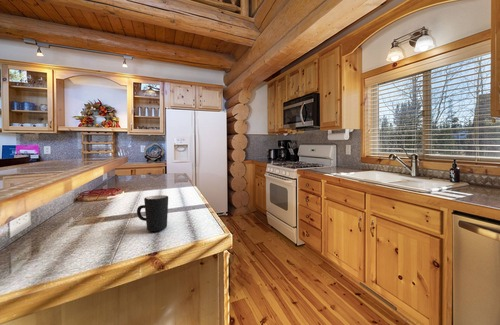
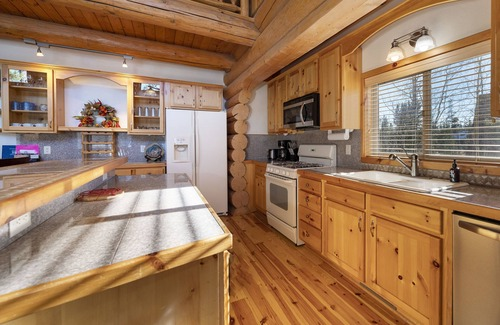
- mug [136,194,169,232]
